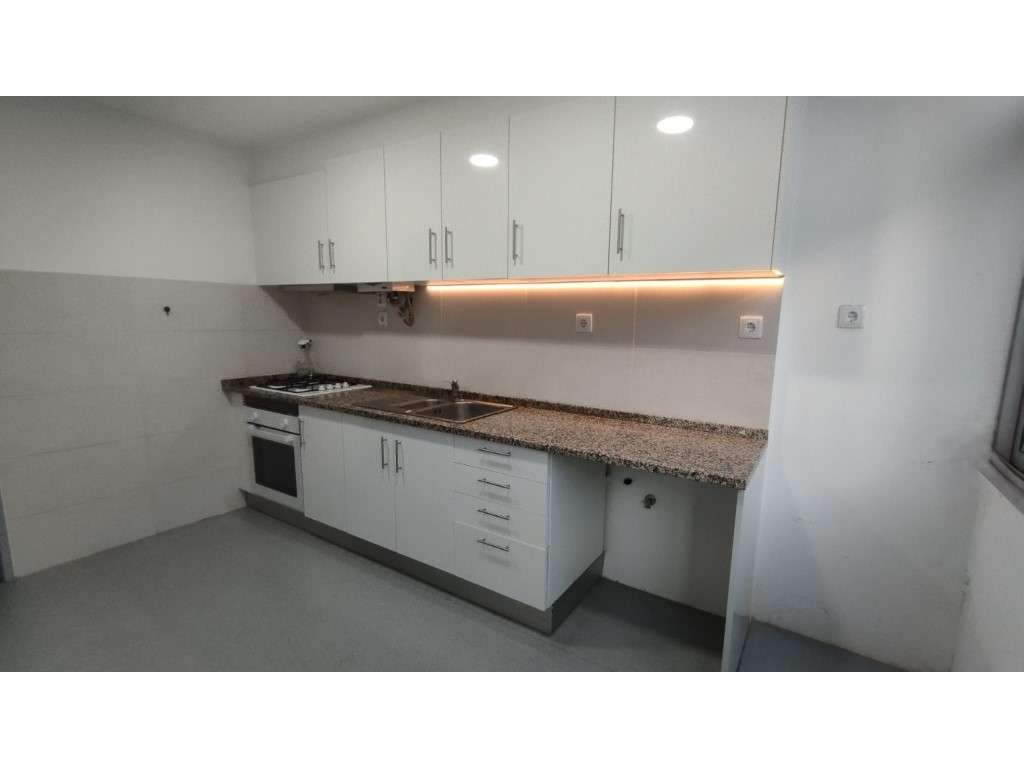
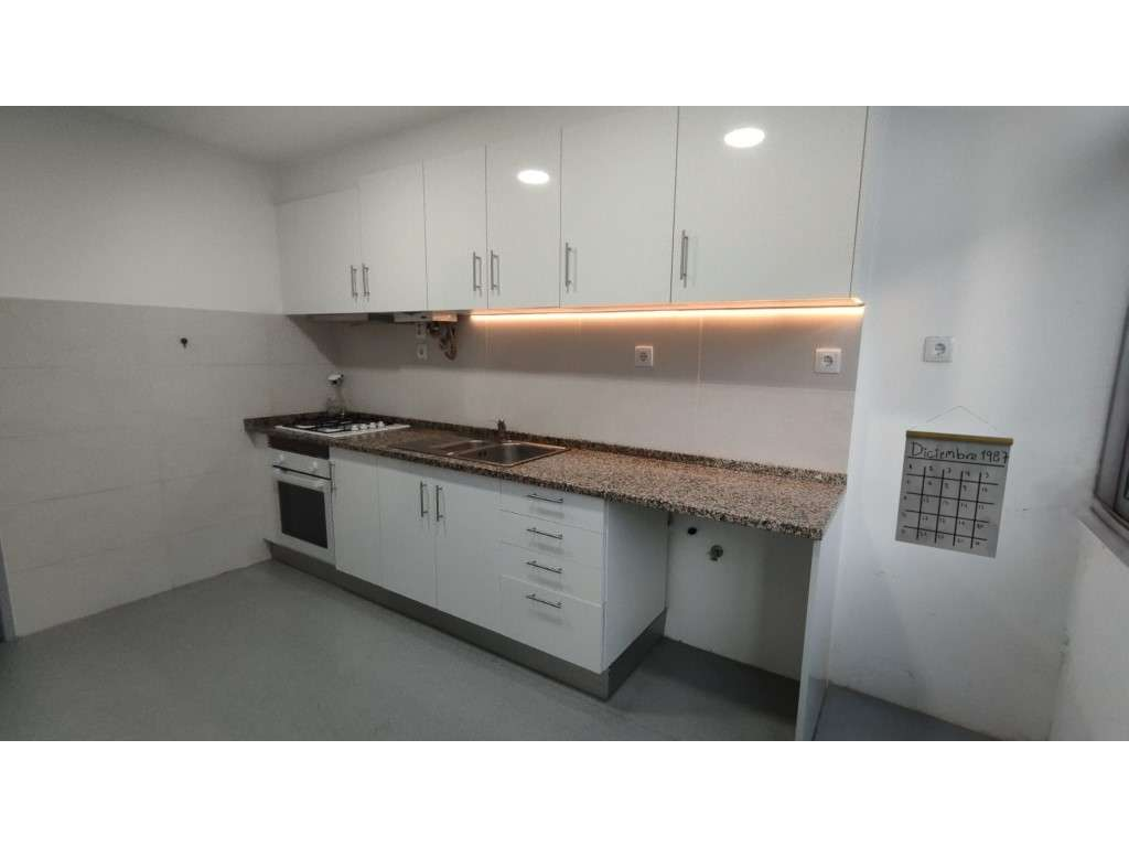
+ calendar [894,405,1014,559]
